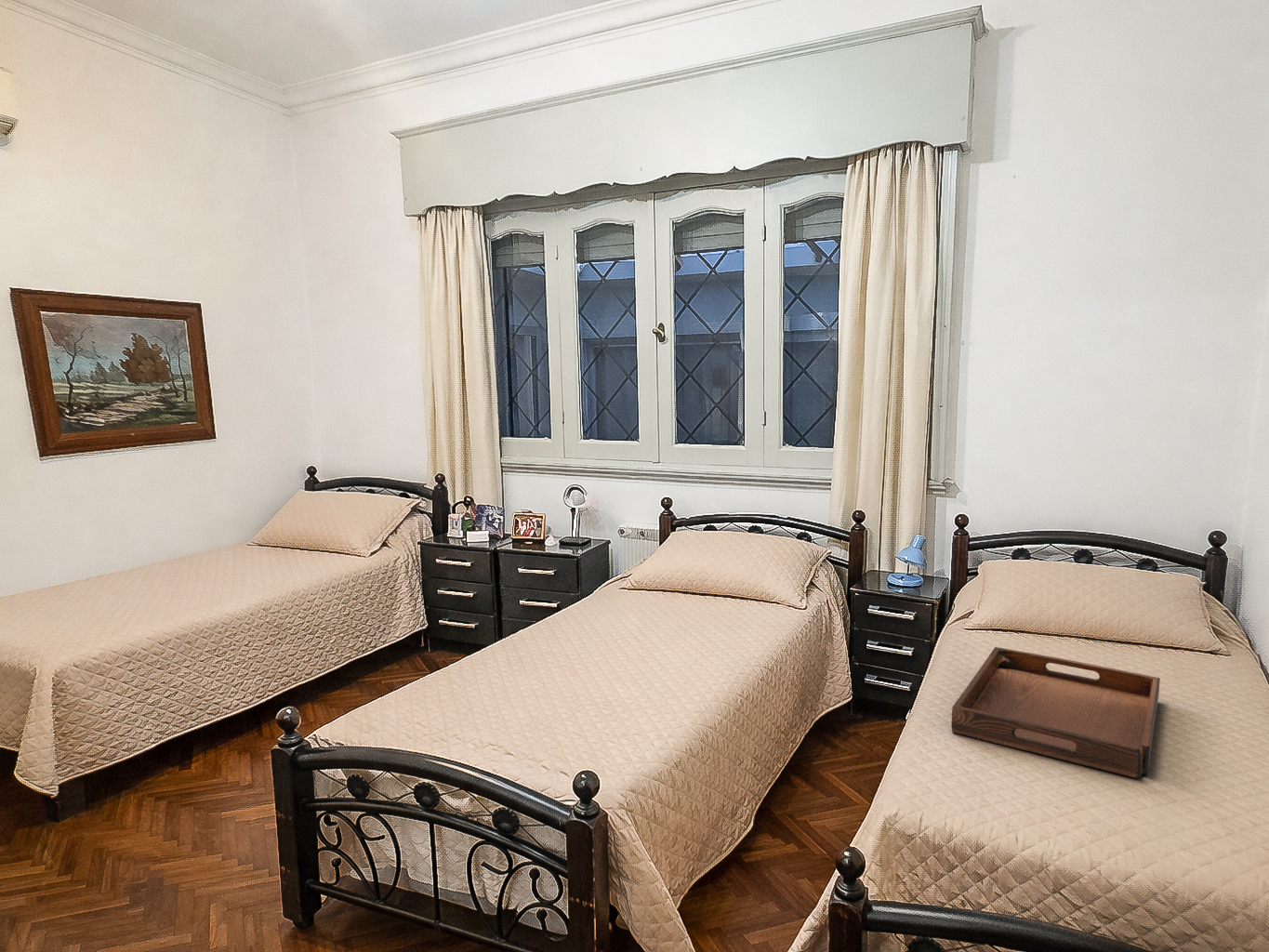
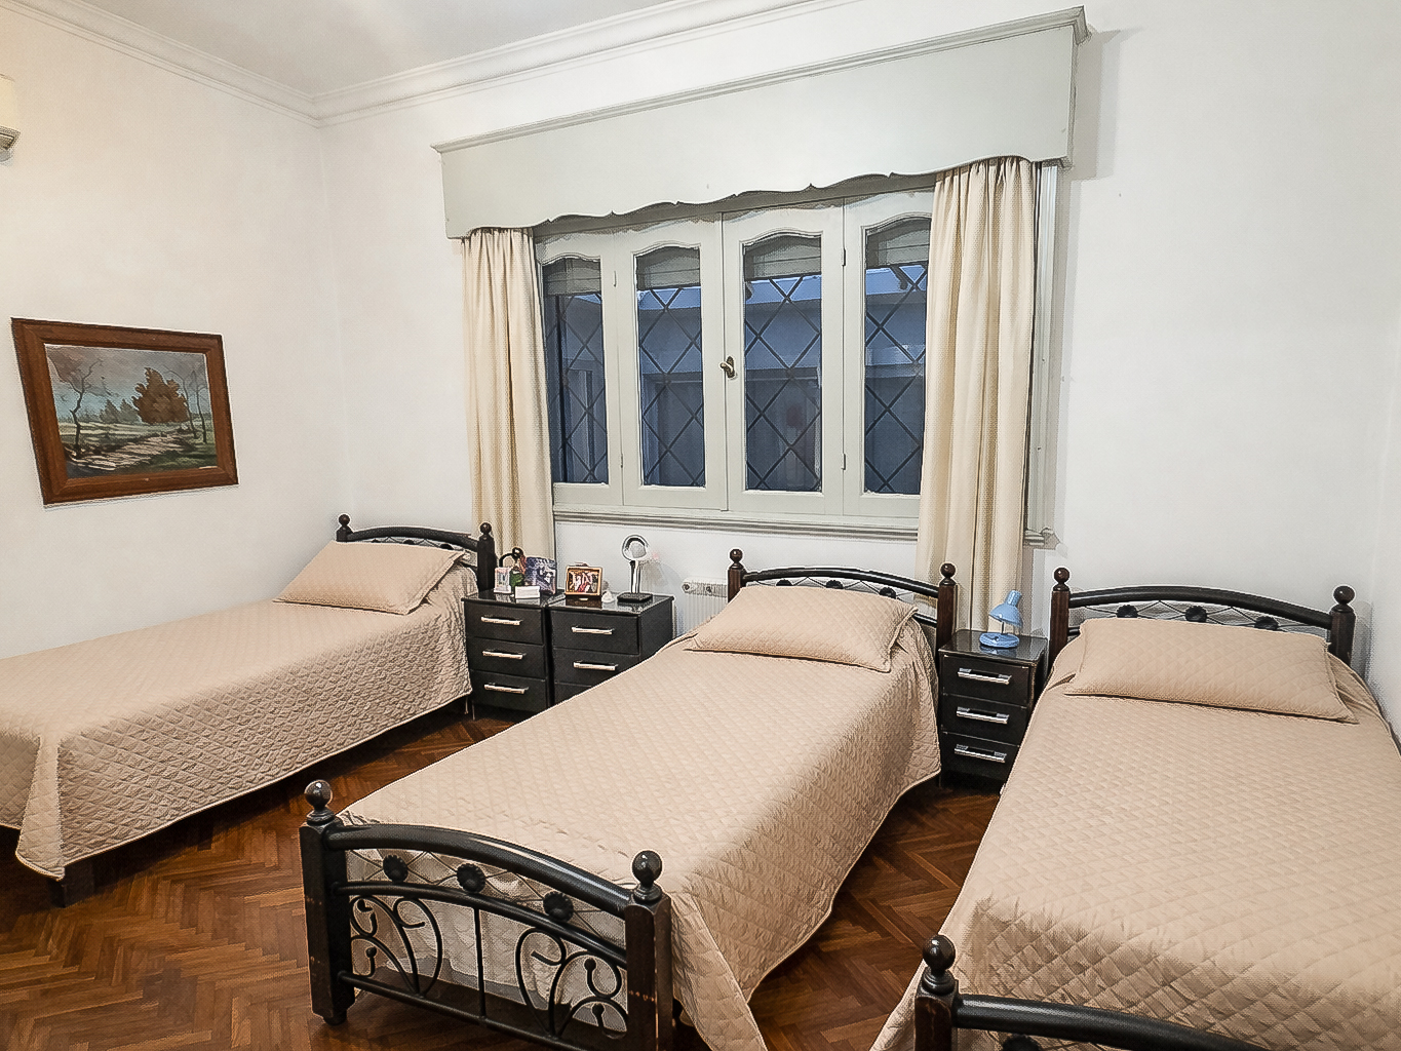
- serving tray [950,646,1161,779]
